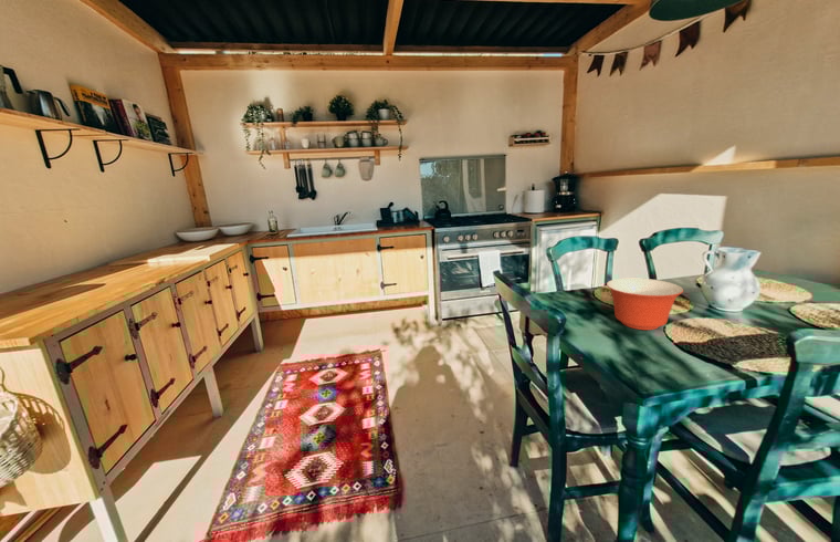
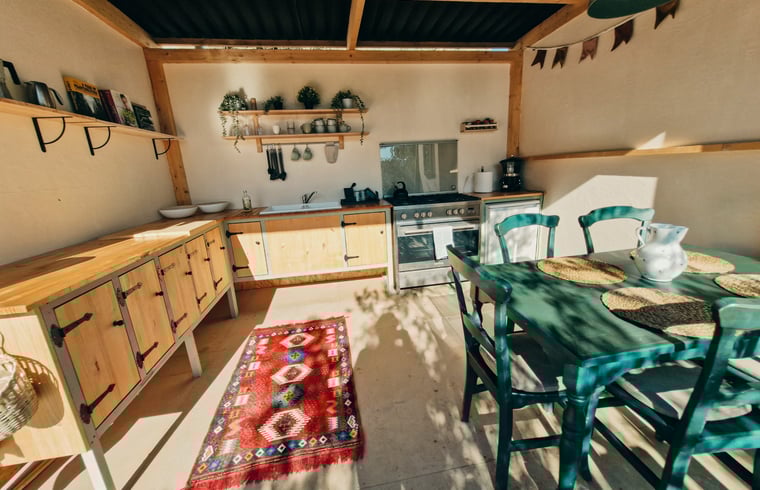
- mixing bowl [606,278,684,331]
